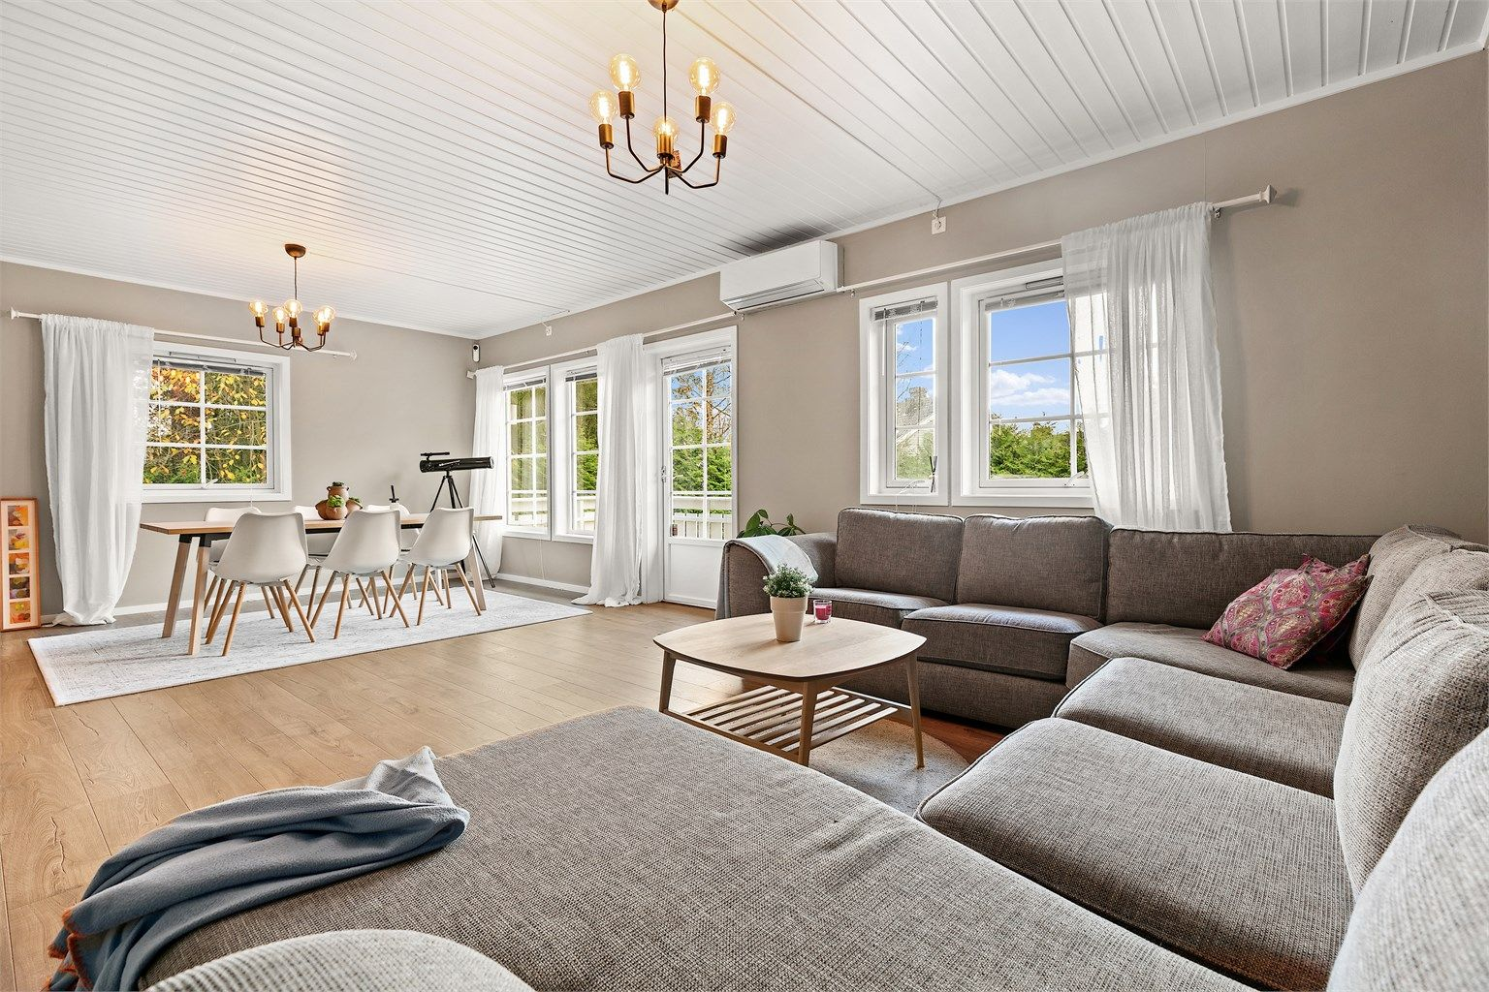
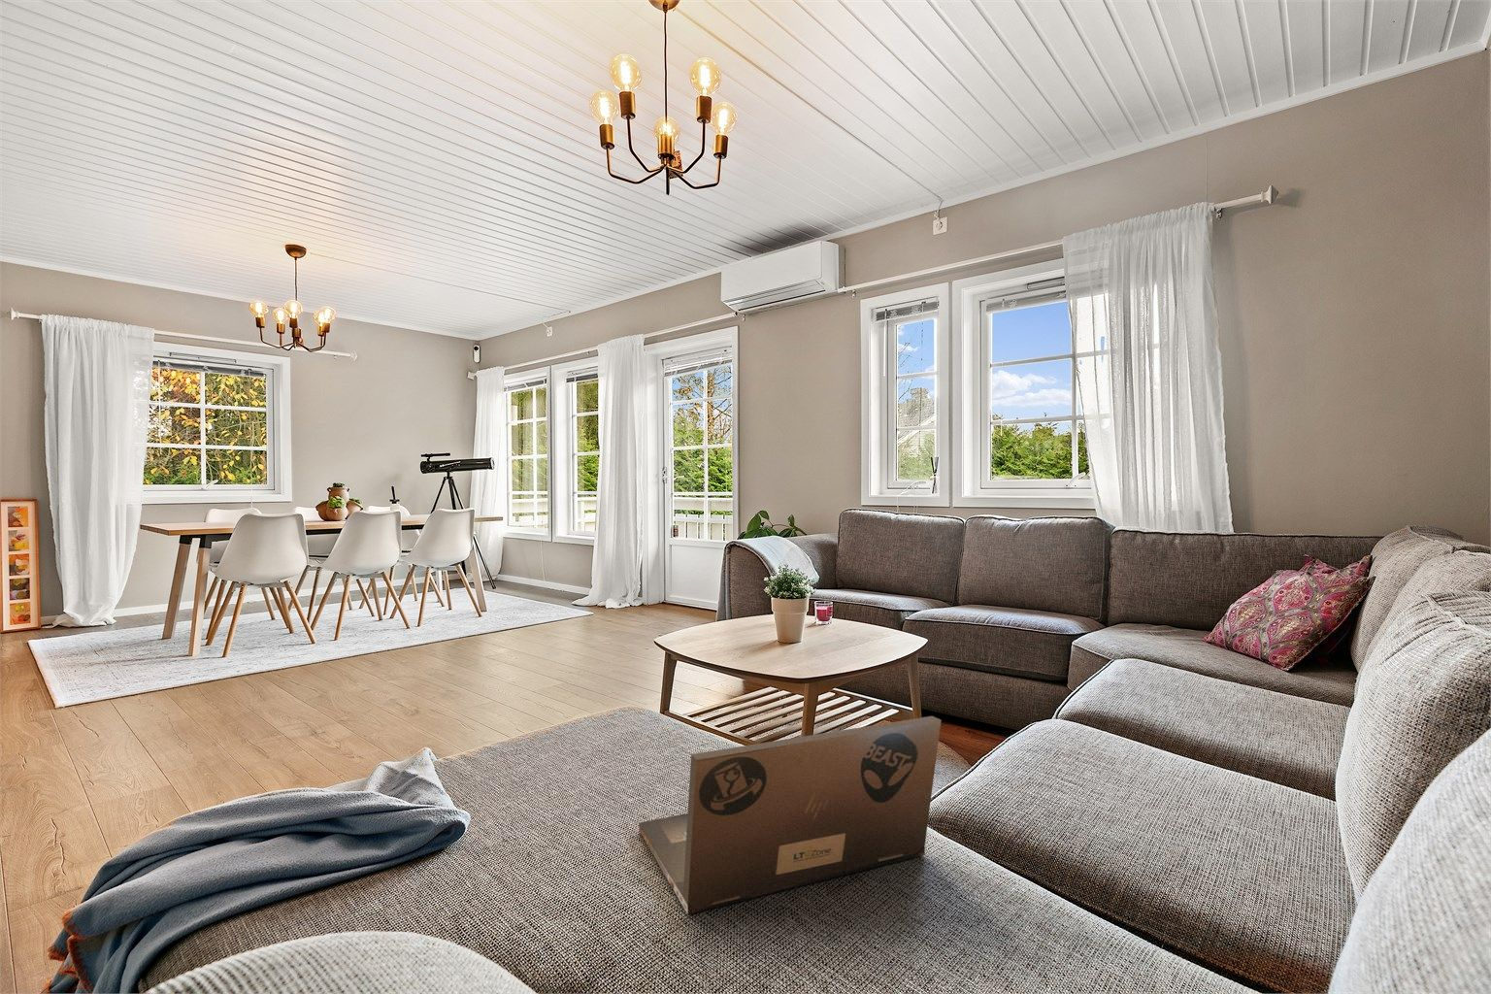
+ laptop [638,716,942,915]
